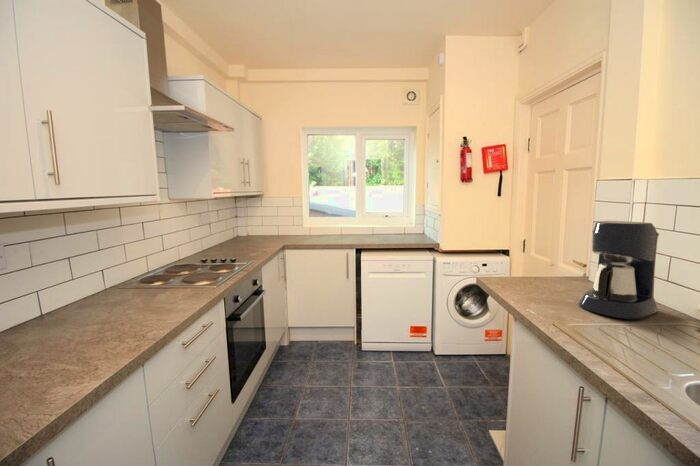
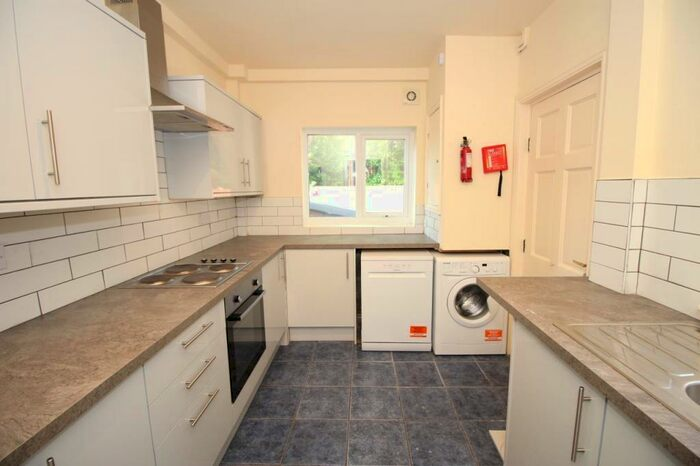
- coffee maker [577,220,660,320]
